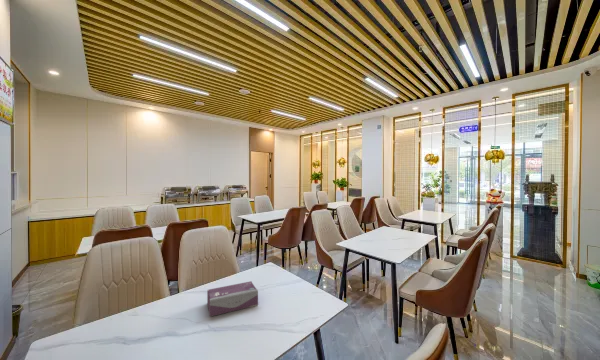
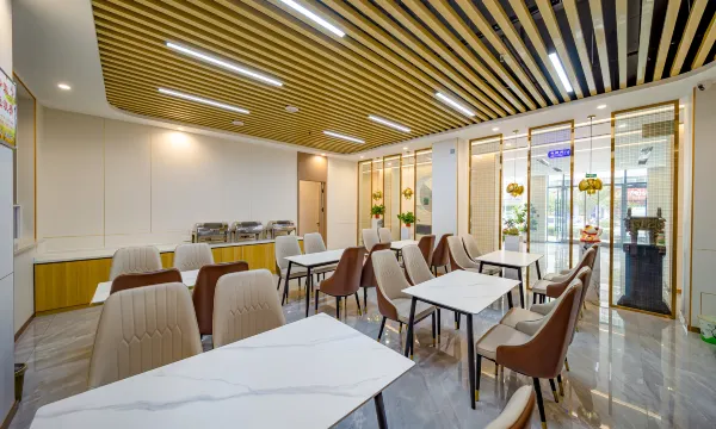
- tissue box [206,280,259,317]
